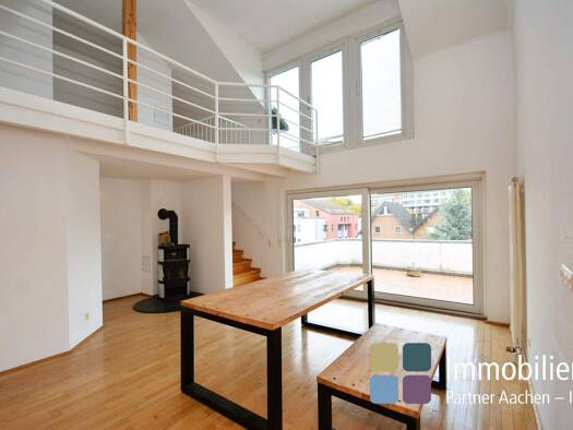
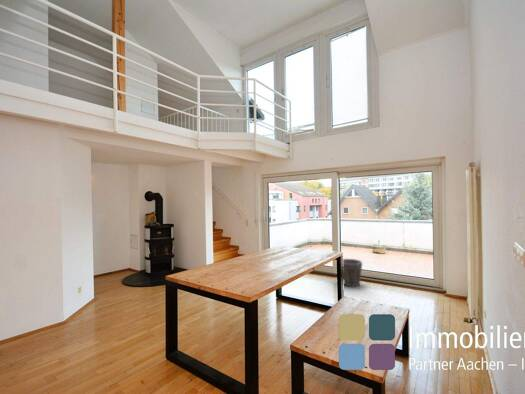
+ waste bin [342,258,363,287]
